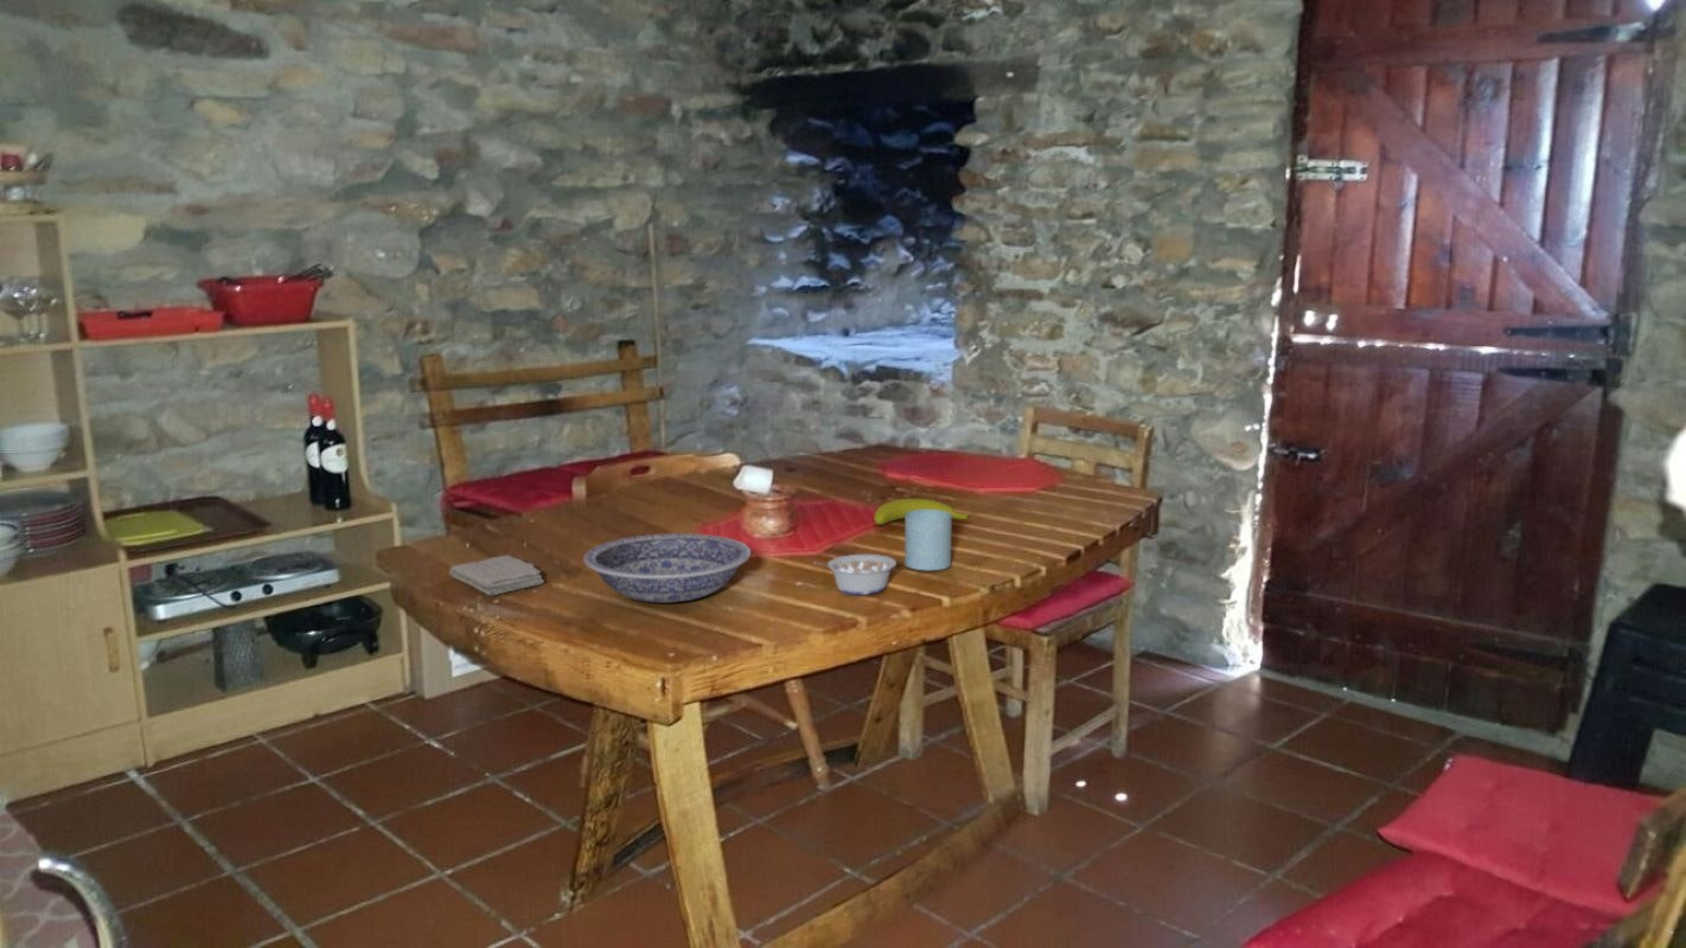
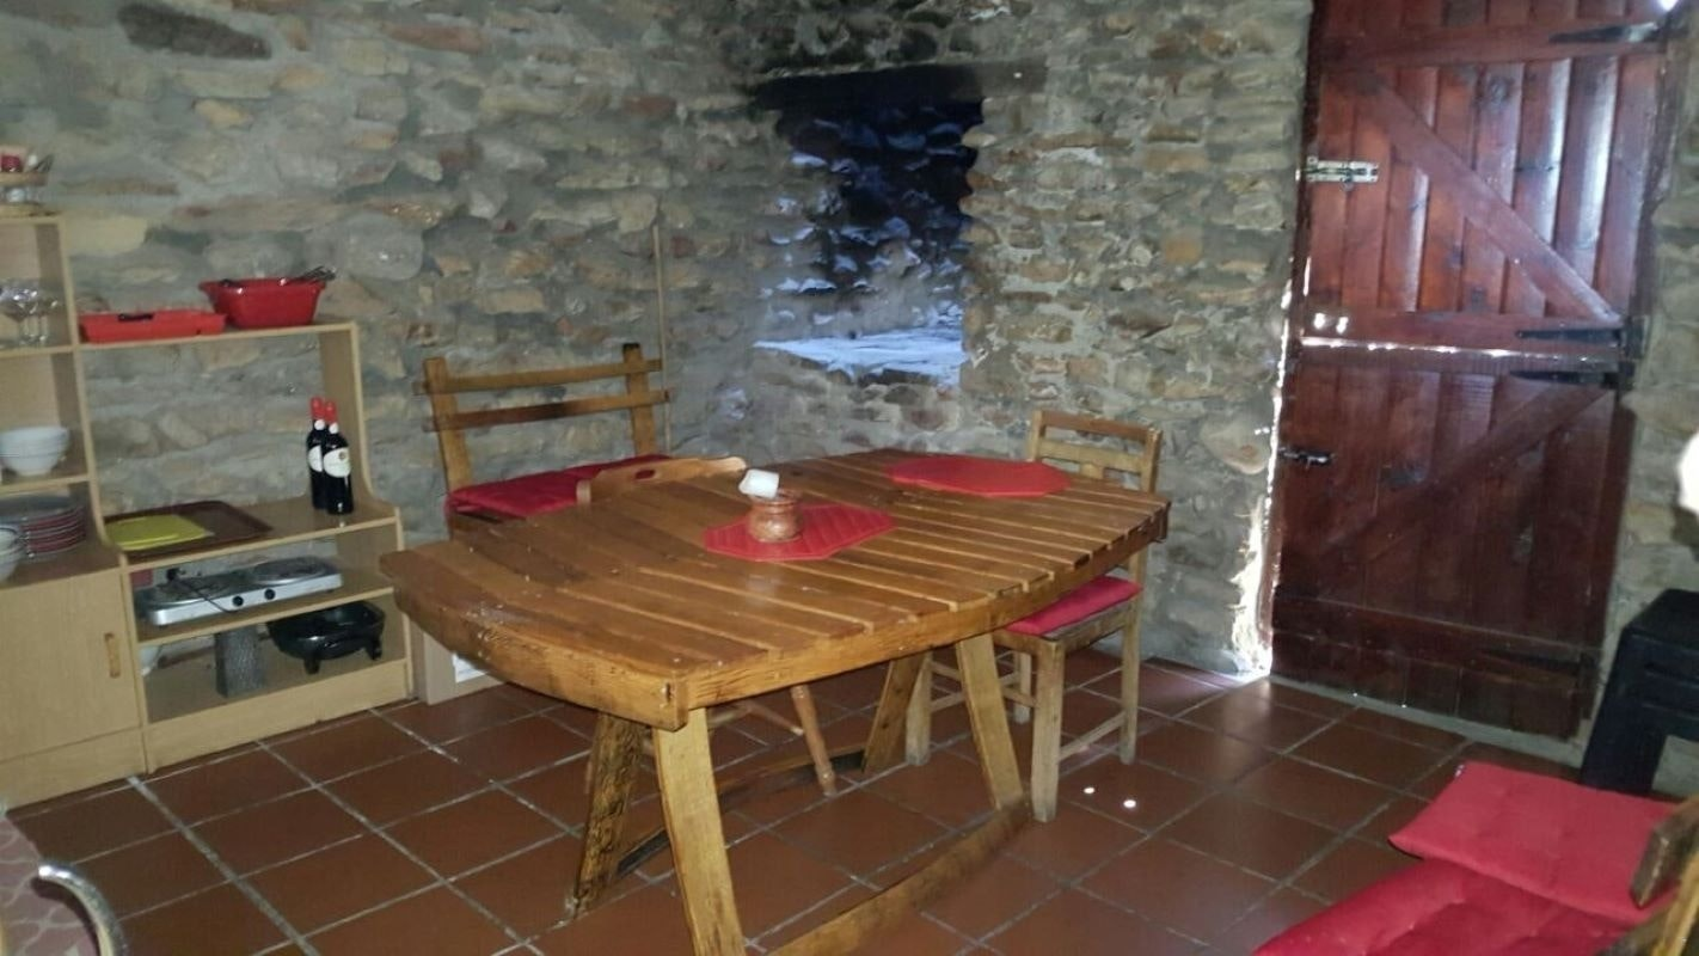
- legume [812,553,898,596]
- washcloth [448,555,545,597]
- fruit [873,498,970,526]
- glass [903,510,953,571]
- bowl [582,532,752,604]
